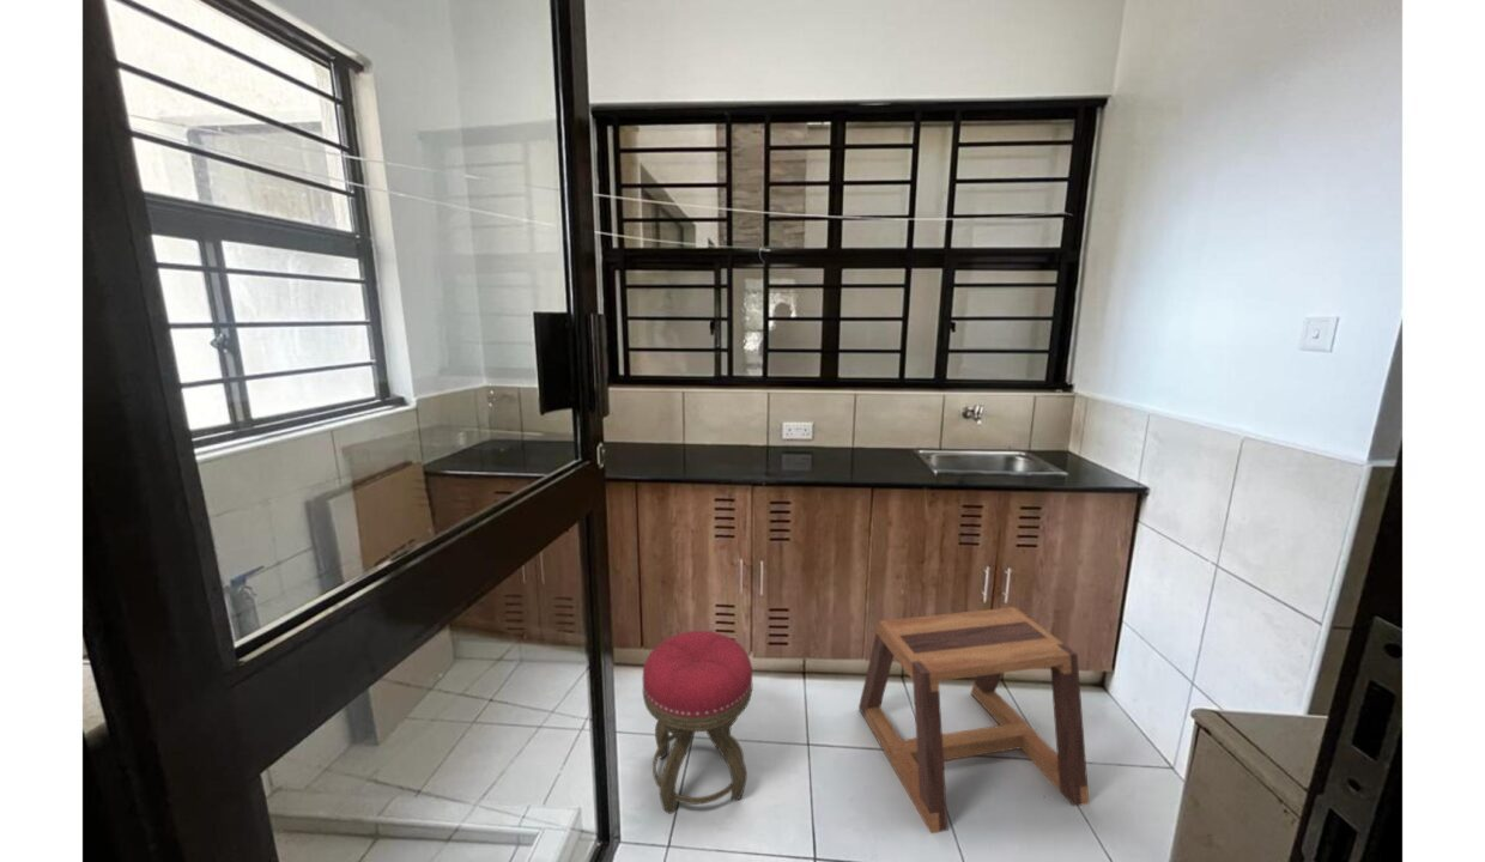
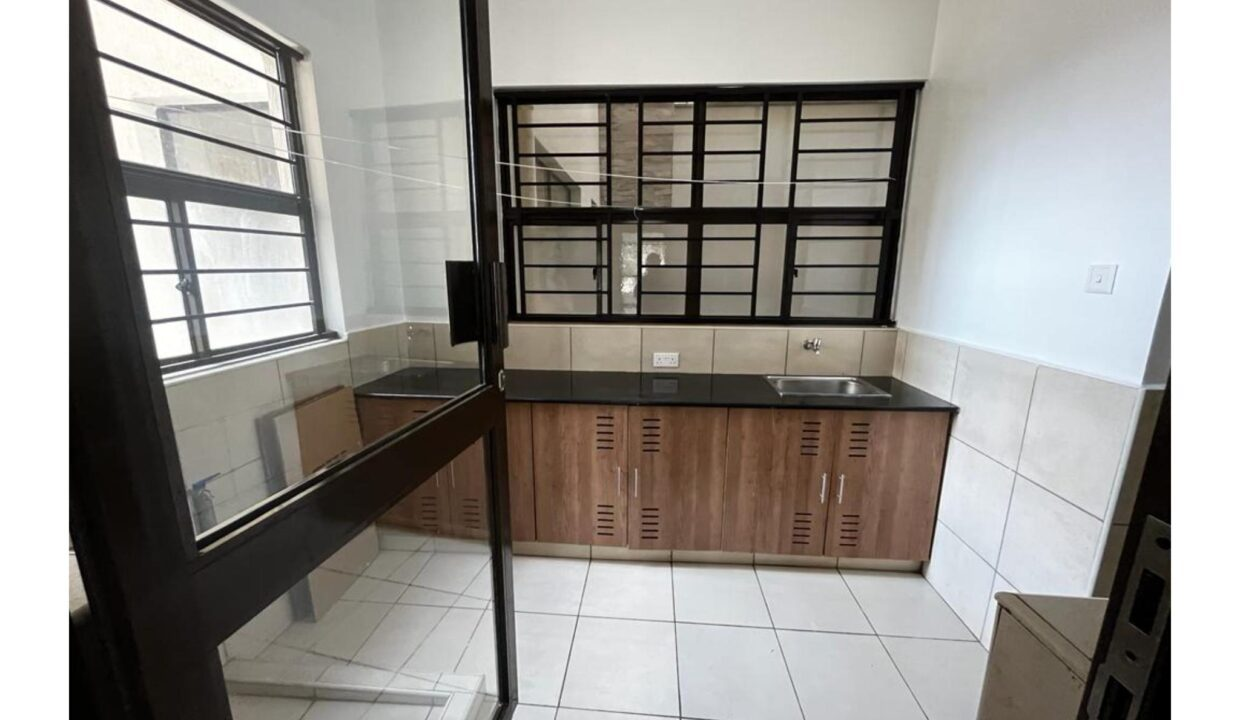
- stool [642,630,753,815]
- stool [857,606,1090,834]
